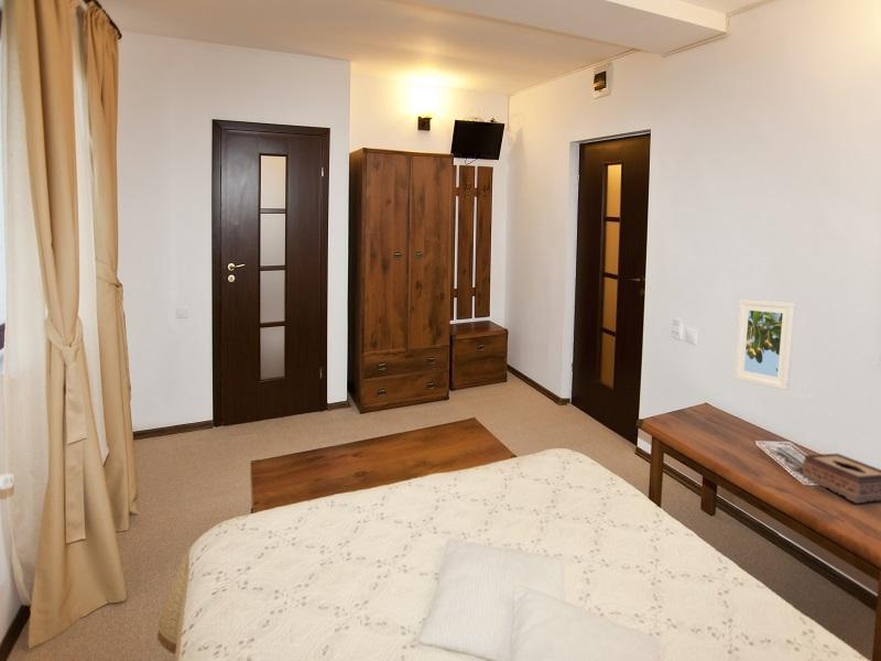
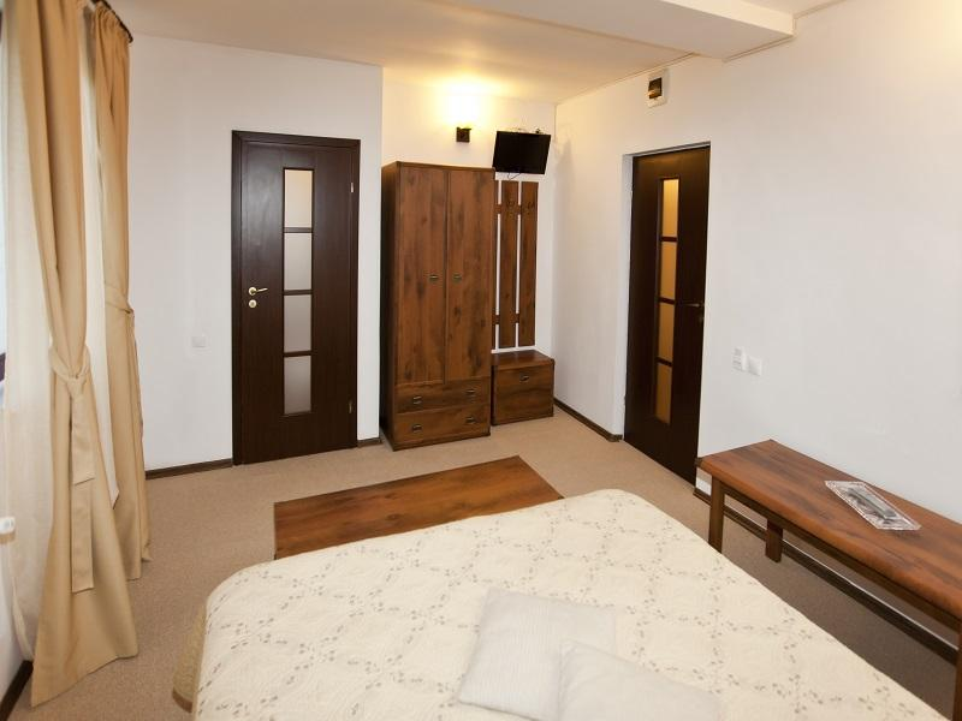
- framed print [733,299,797,391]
- tissue box [802,453,881,505]
